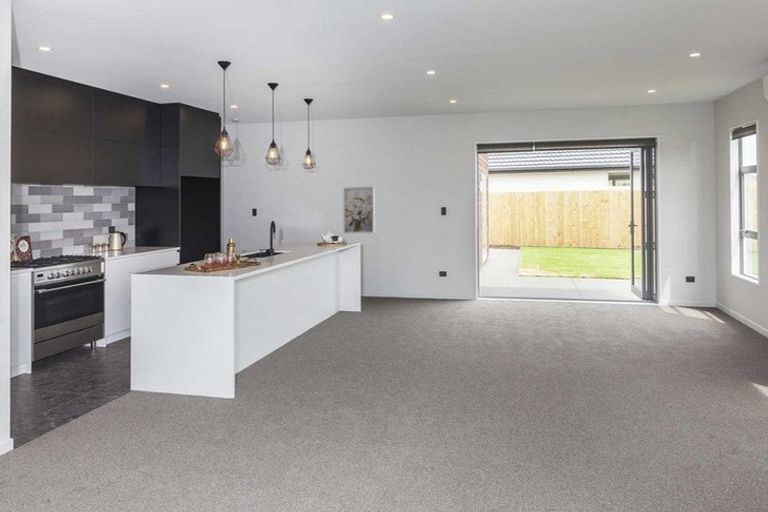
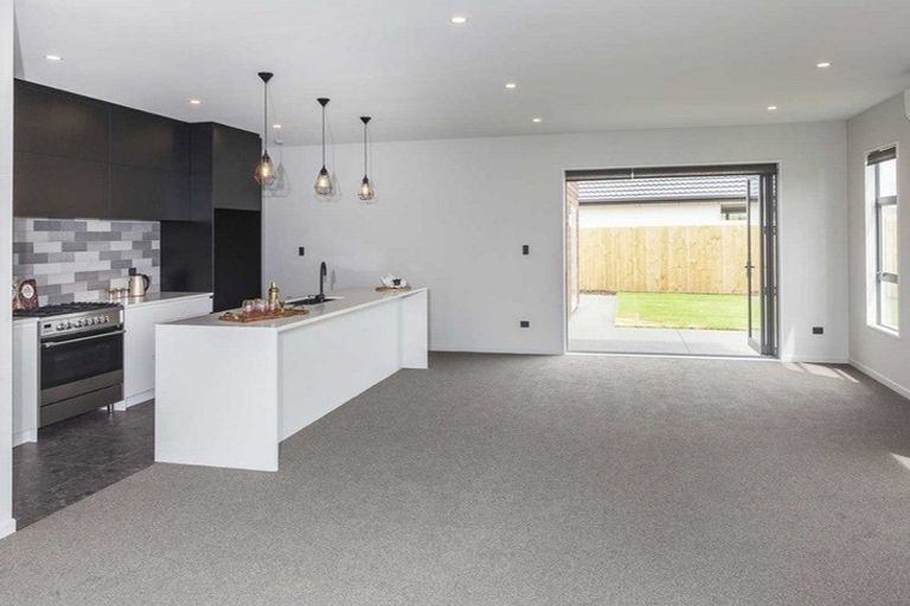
- wall art [342,185,376,235]
